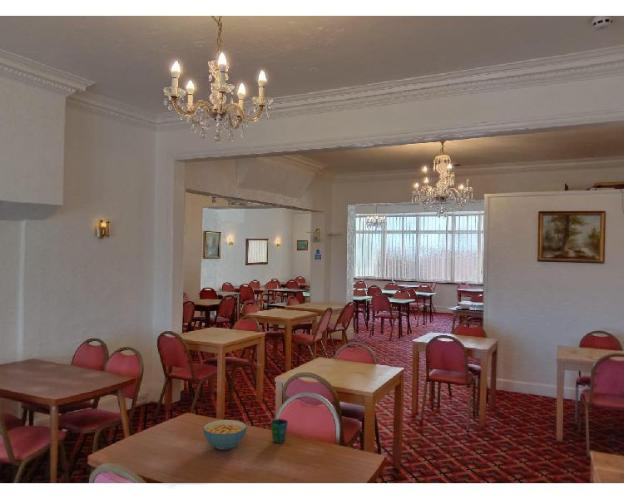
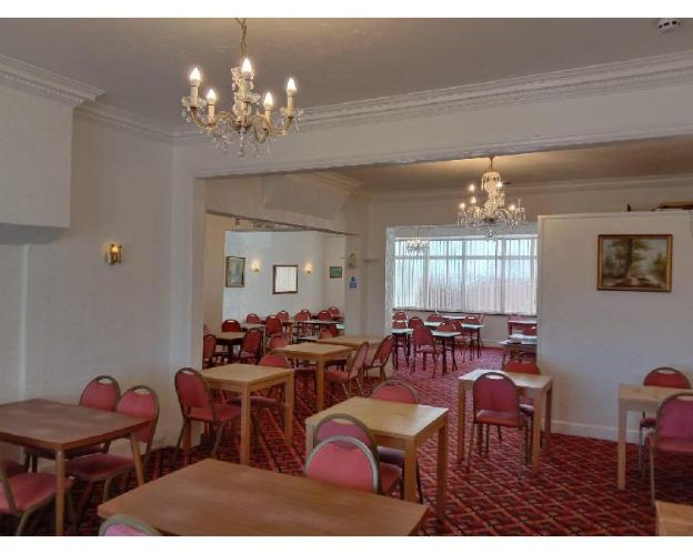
- cereal bowl [202,419,248,451]
- cup [270,418,289,444]
